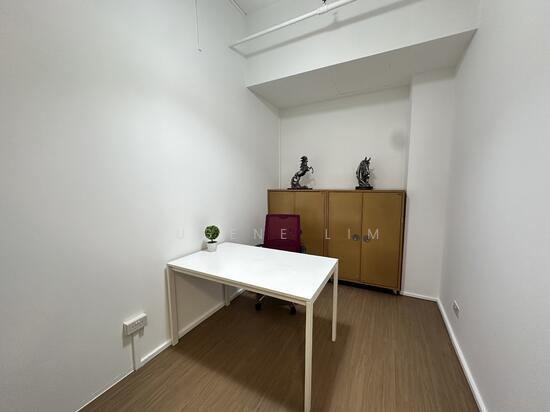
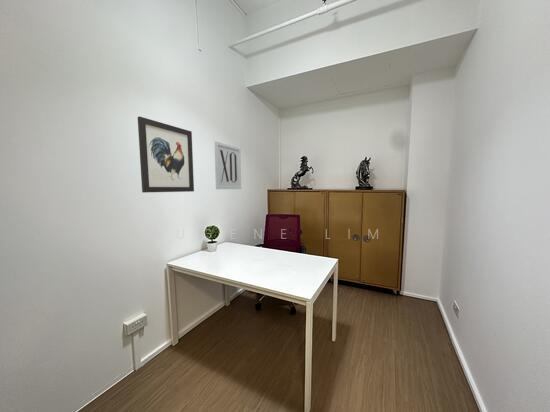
+ wall art [137,116,195,193]
+ wall art [213,140,242,190]
